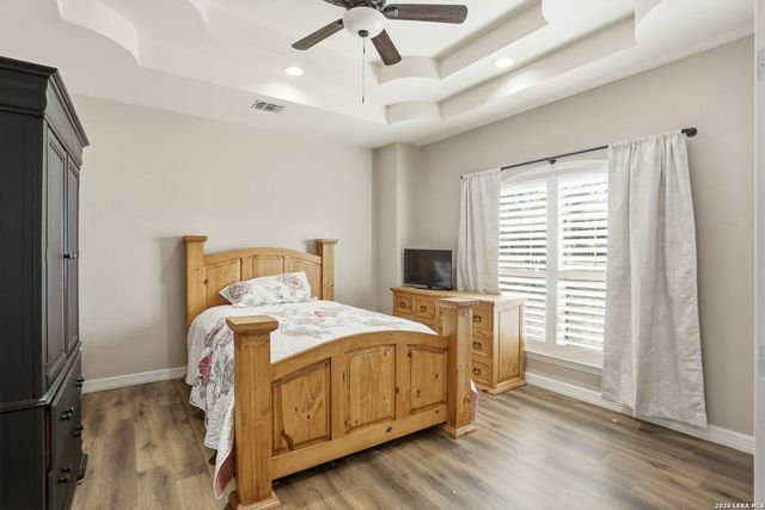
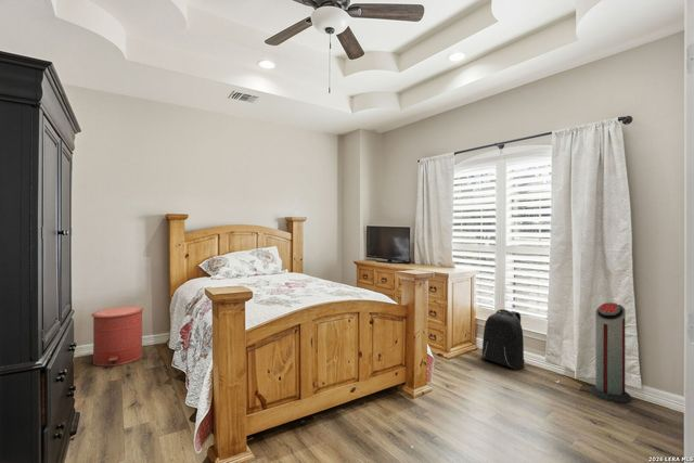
+ air purifier [589,301,632,404]
+ trash can [91,305,144,368]
+ backpack [481,308,526,371]
